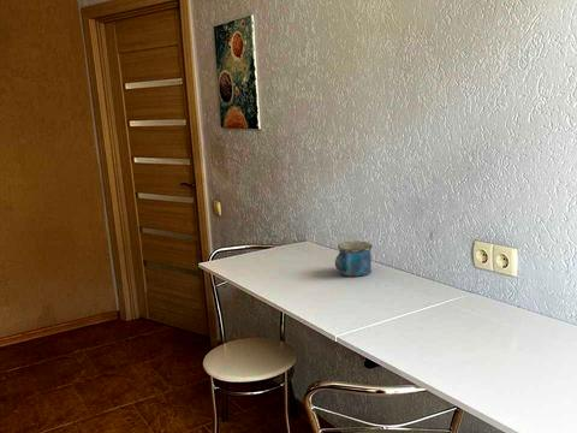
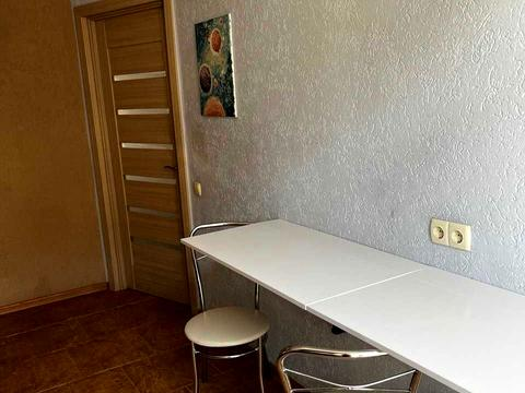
- mug [334,241,373,278]
